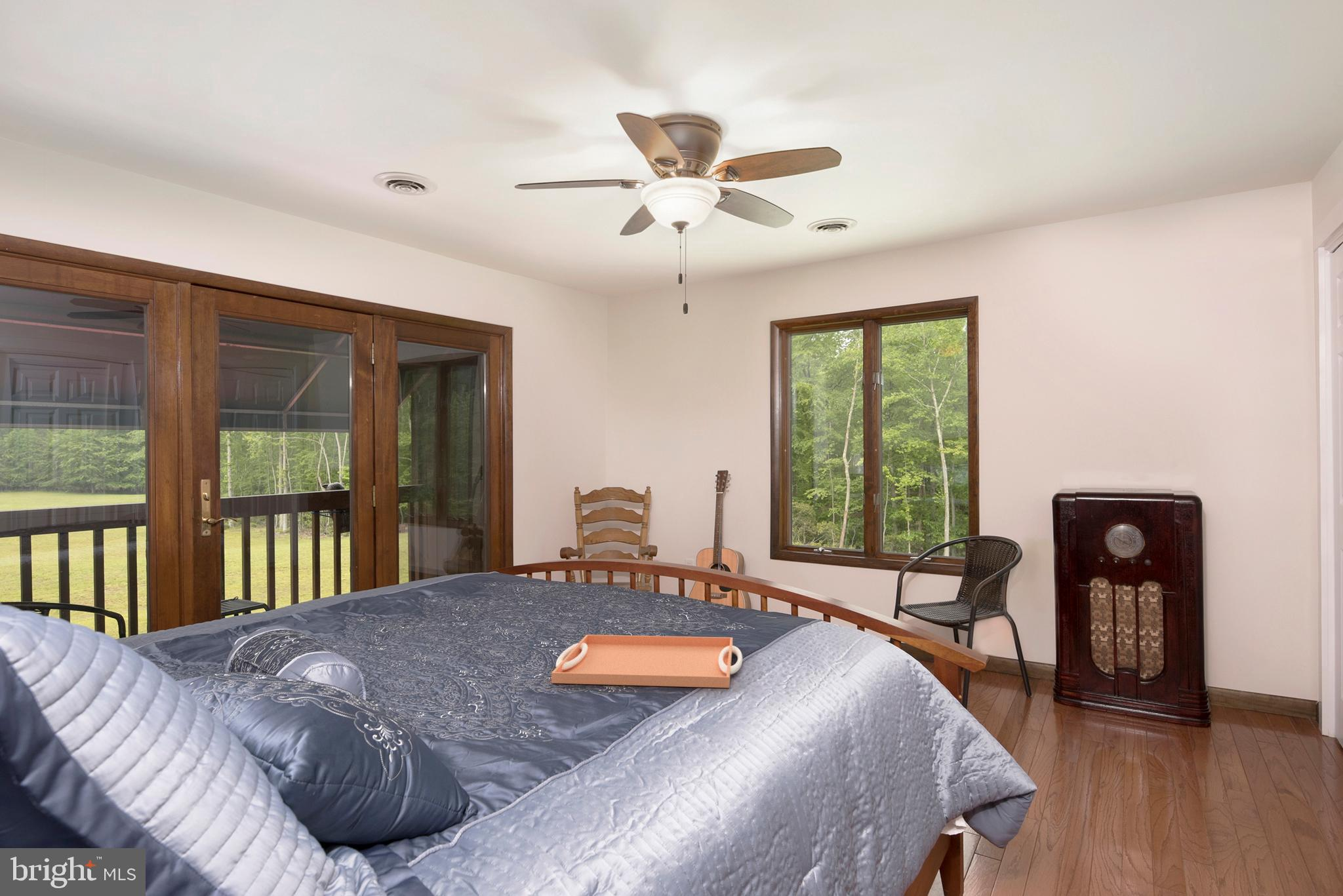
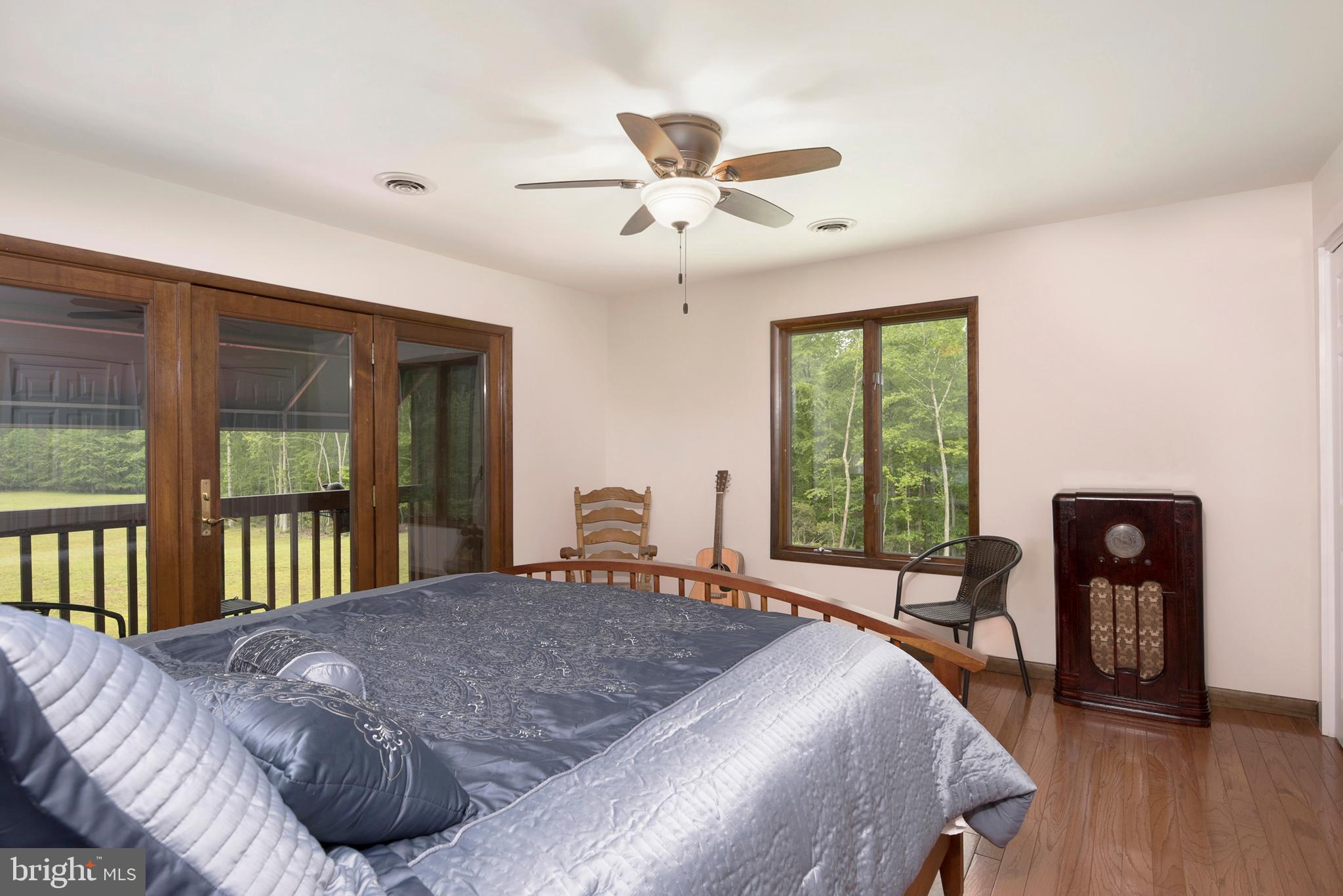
- serving tray [551,634,743,688]
